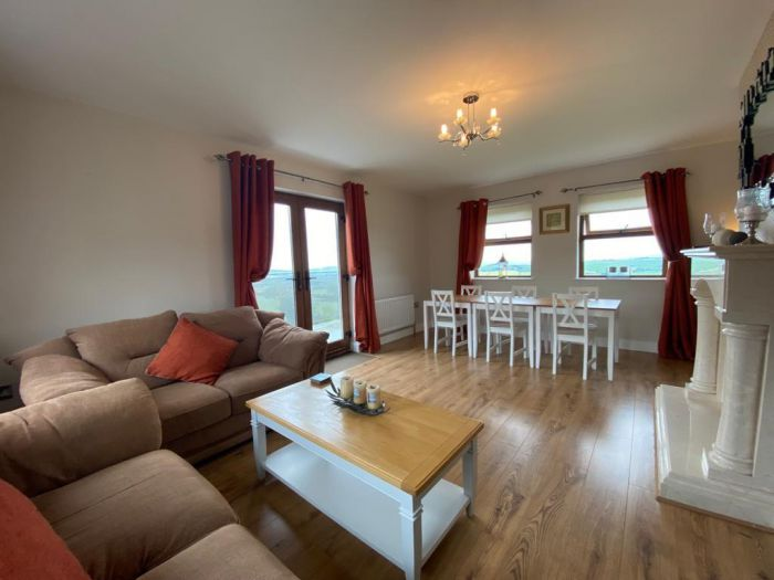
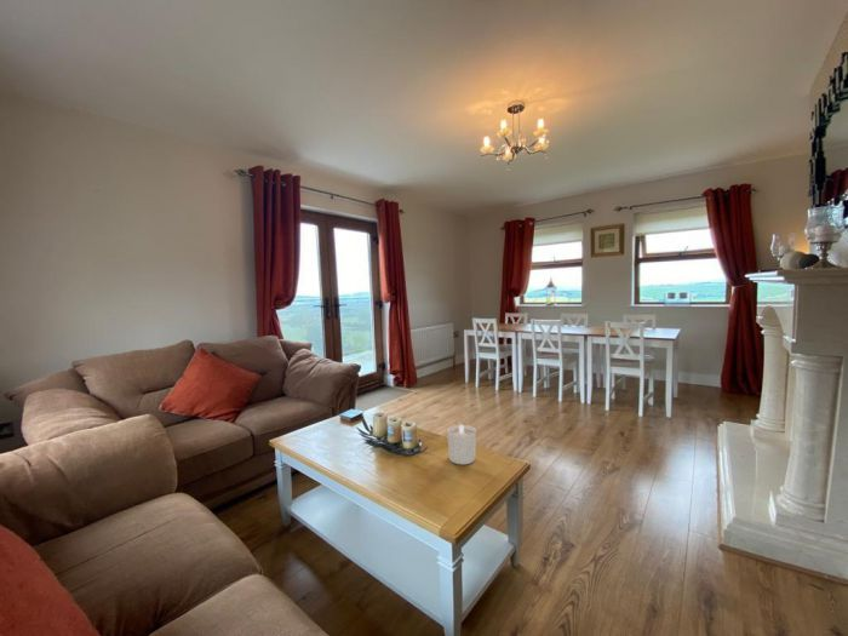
+ candle [446,424,477,465]
